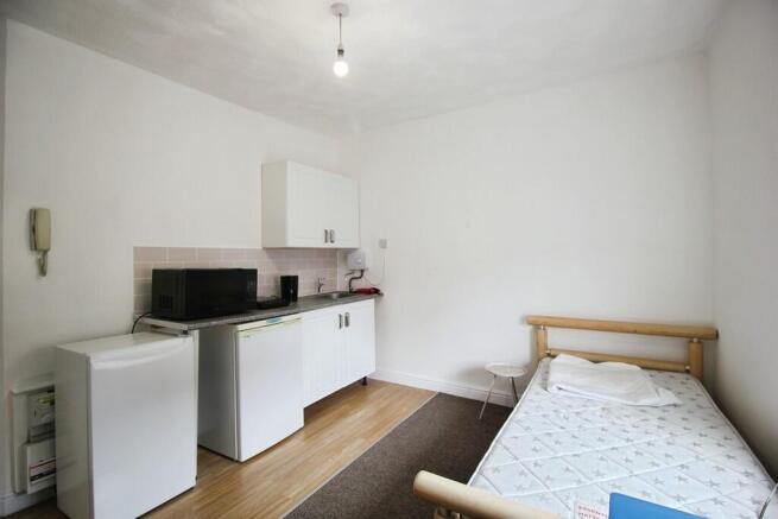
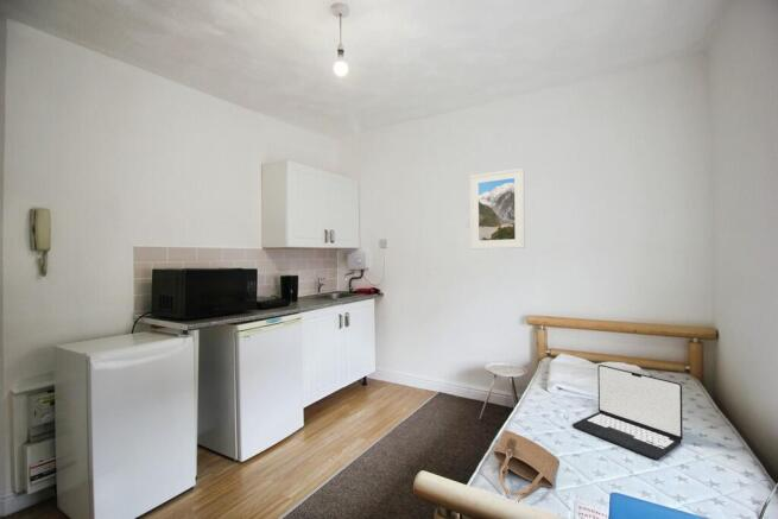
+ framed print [469,167,526,251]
+ laptop [571,363,684,461]
+ tote bag [492,429,561,504]
